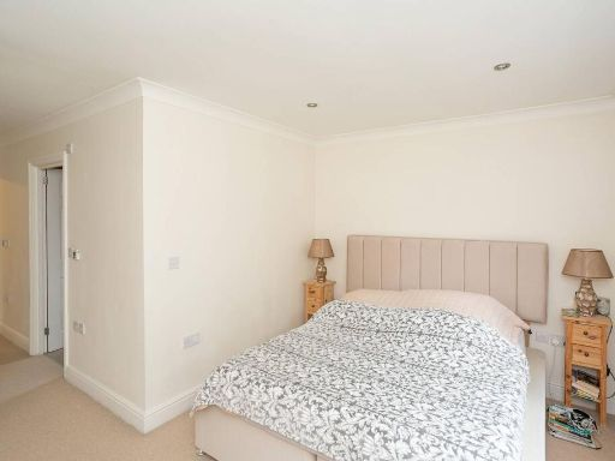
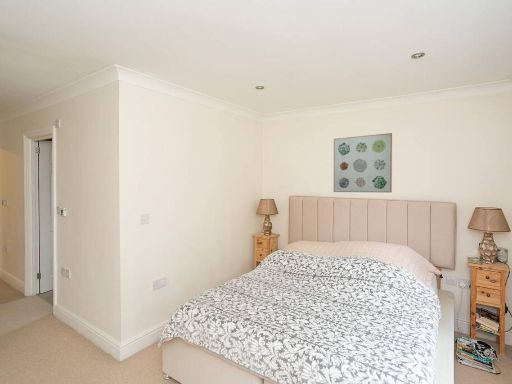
+ wall art [333,132,393,194]
